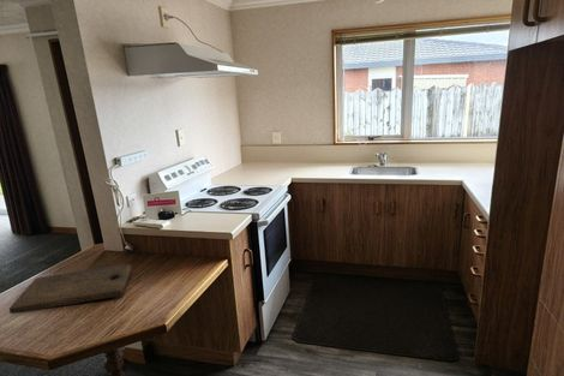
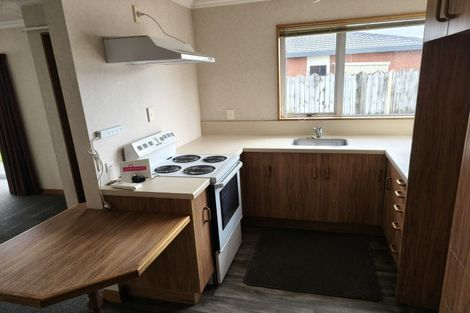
- cutting board [8,263,133,315]
